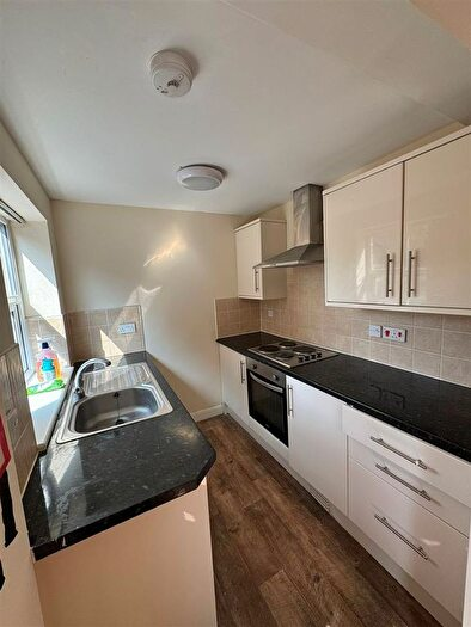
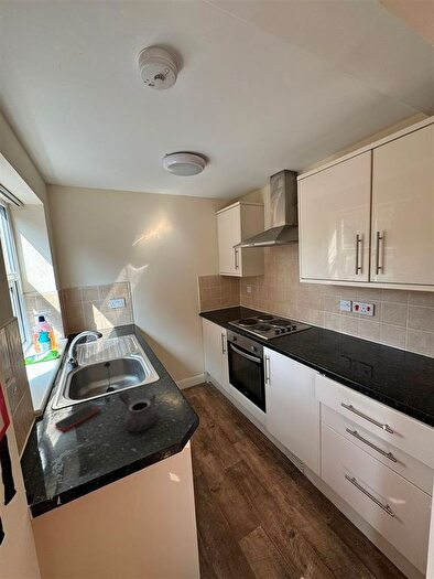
+ cell phone [54,404,101,432]
+ teapot [118,389,159,432]
